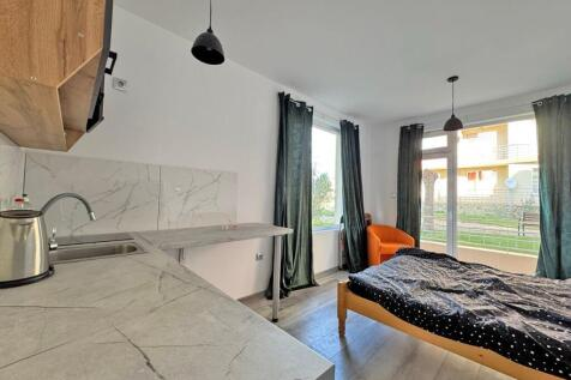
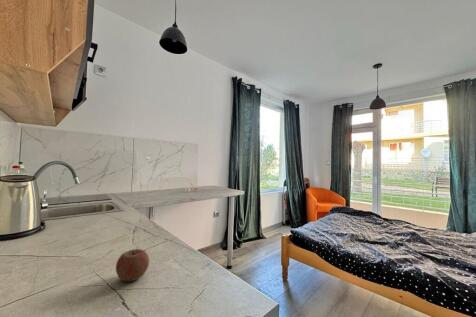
+ apple [115,248,150,282]
